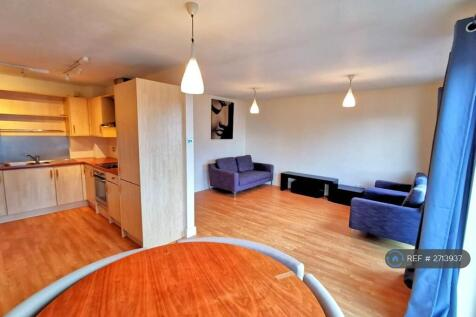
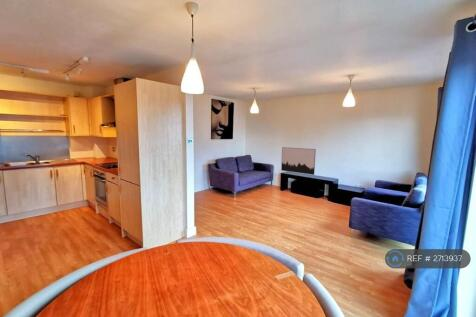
+ wall art [280,146,317,176]
